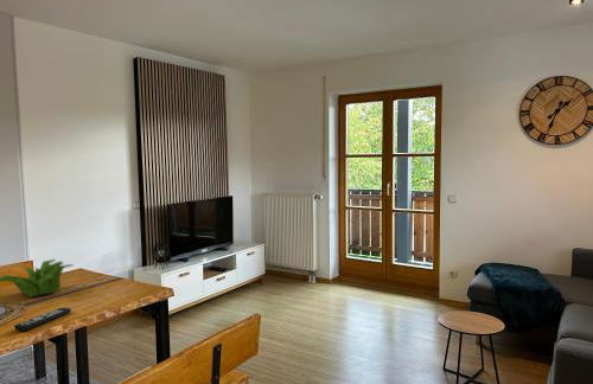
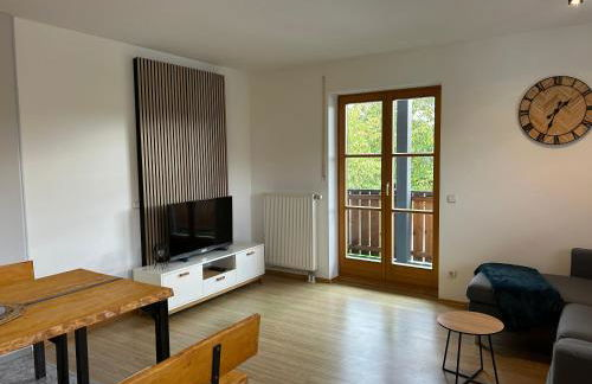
- plant [0,258,74,297]
- remote control [13,307,72,332]
